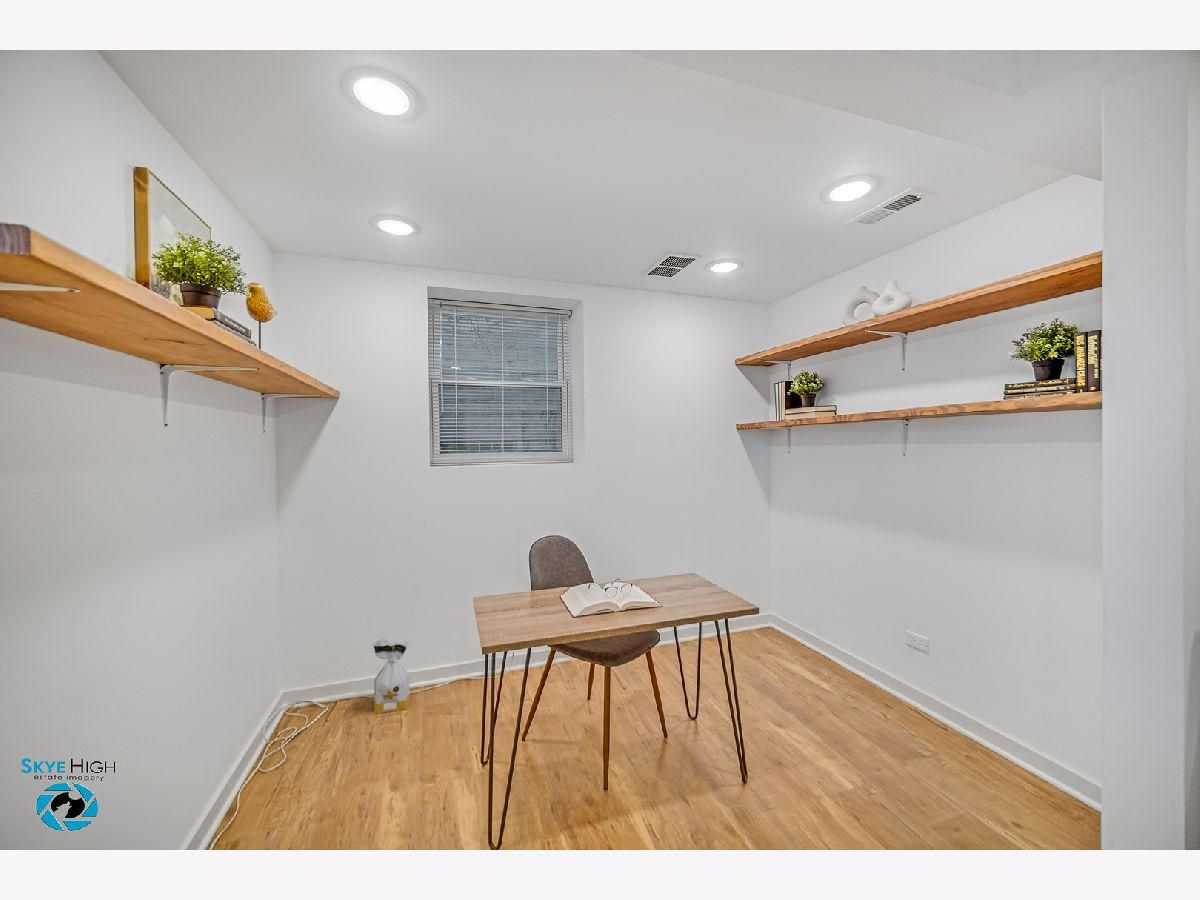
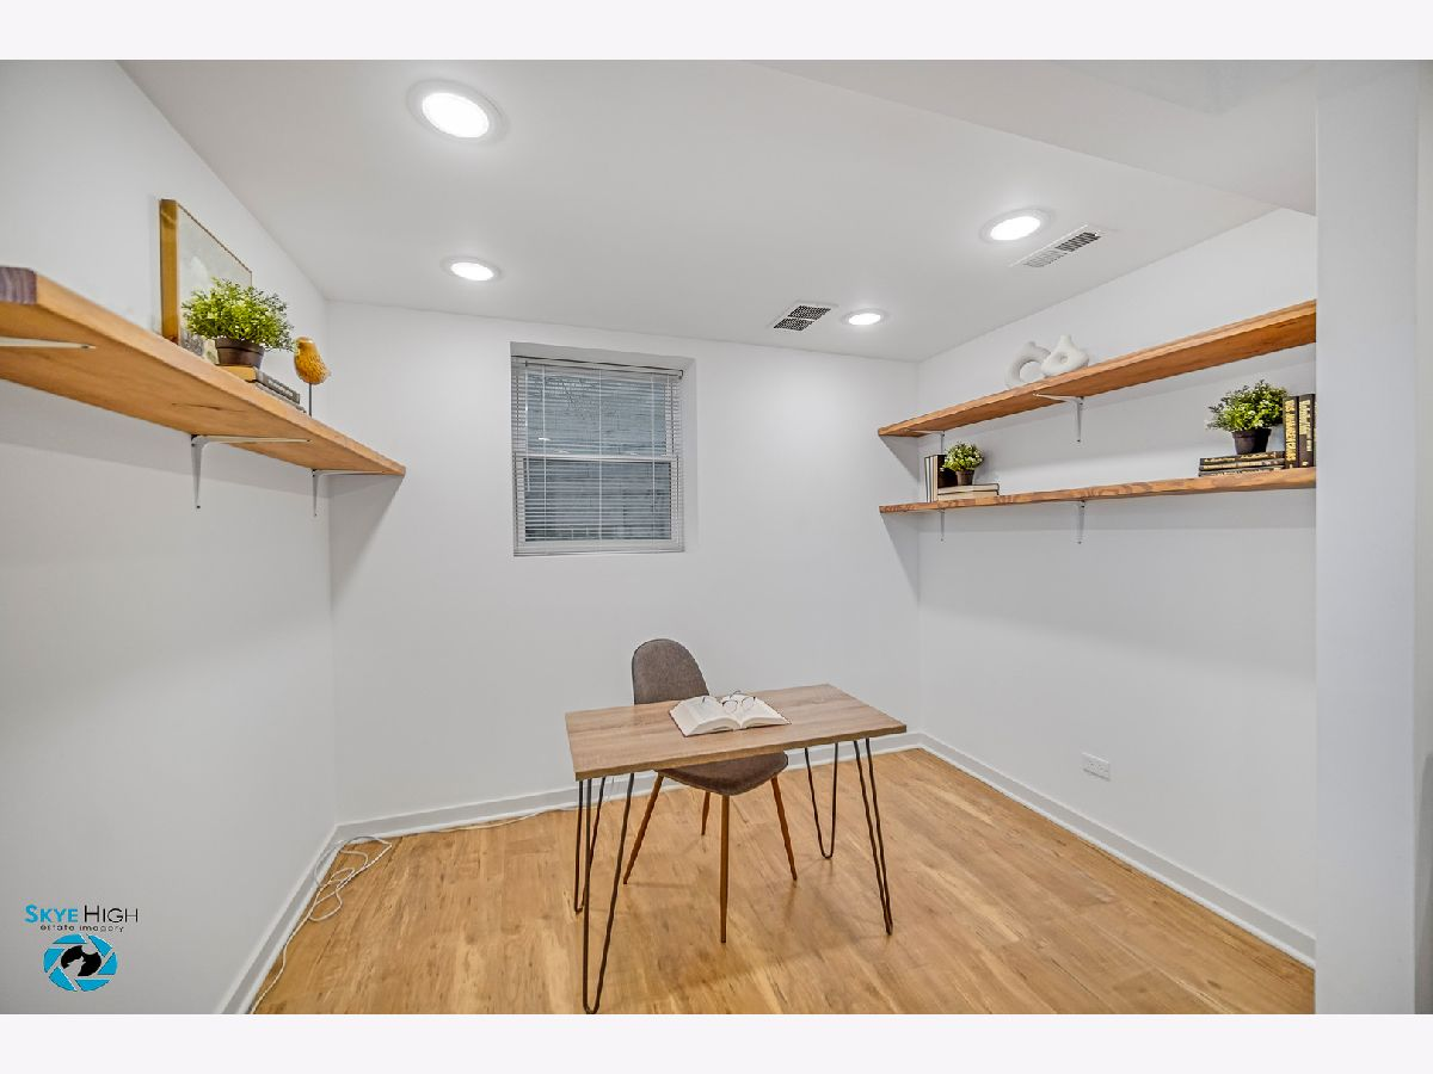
- bag [372,637,411,715]
